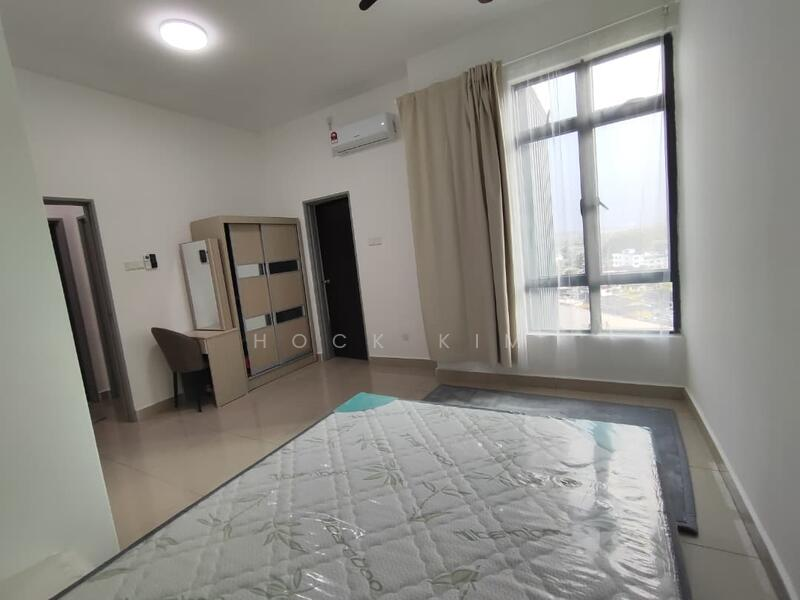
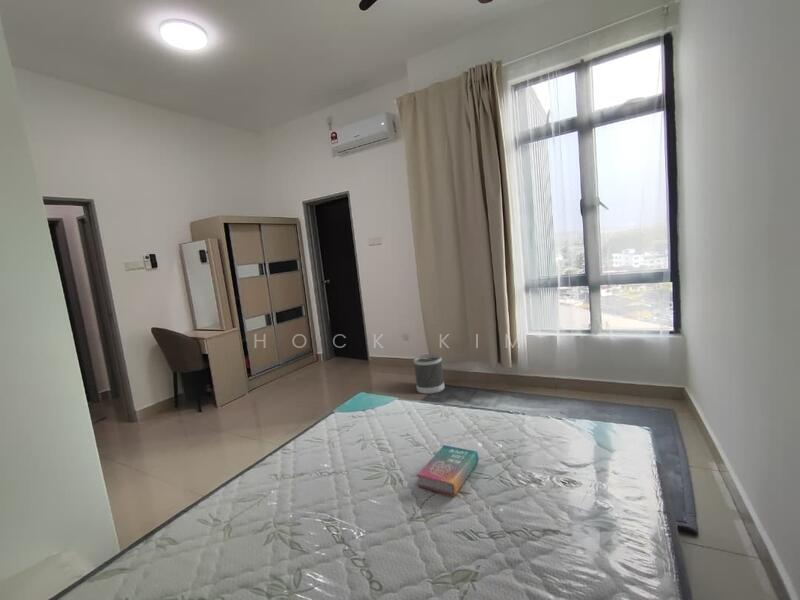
+ wastebasket [412,353,446,395]
+ book [416,444,479,497]
